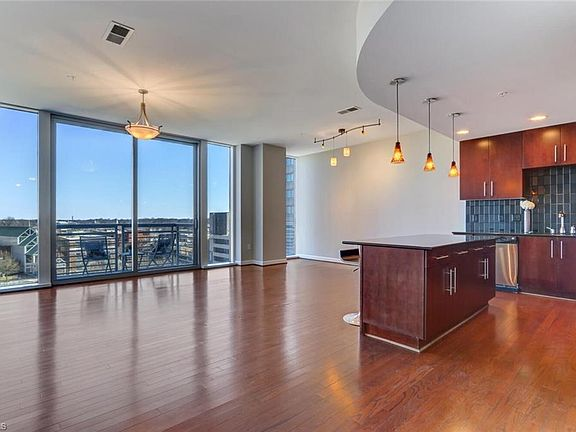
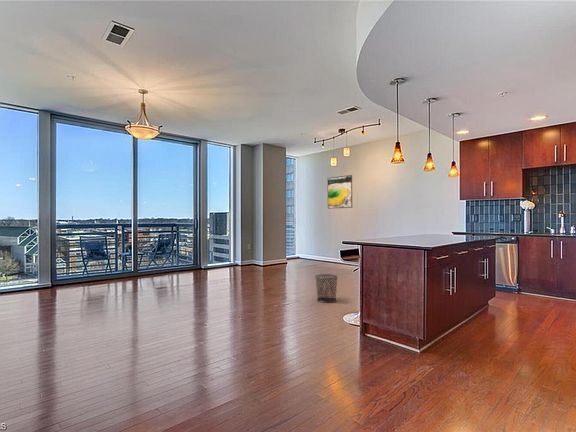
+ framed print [327,174,353,210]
+ waste bin [314,273,338,304]
